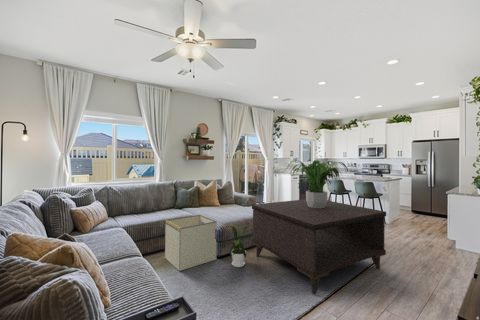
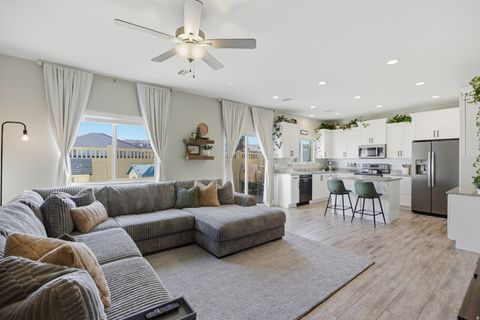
- coffee table [251,198,387,295]
- potted plant [286,159,349,208]
- house plant [219,225,253,268]
- storage bin [164,214,218,272]
